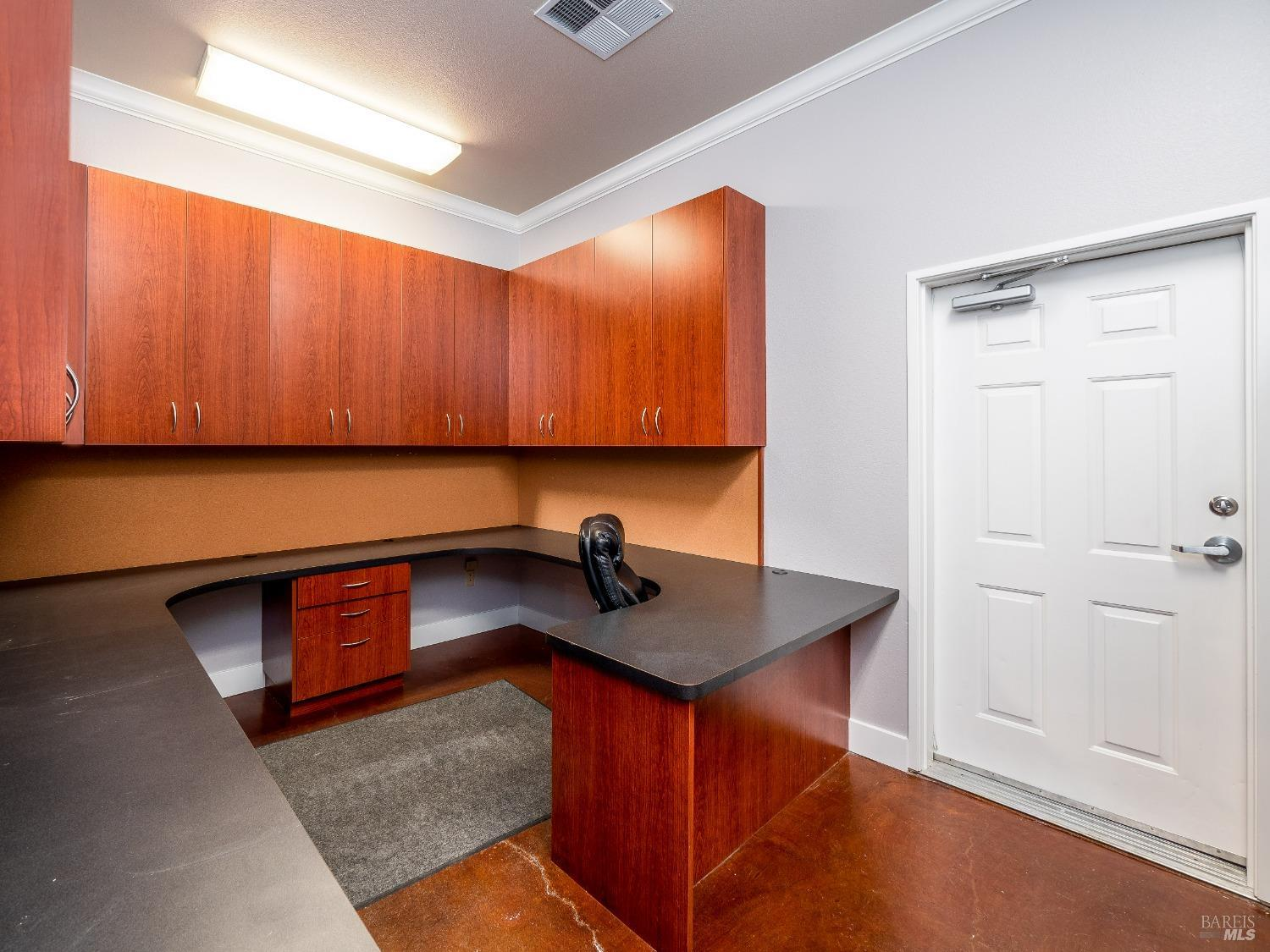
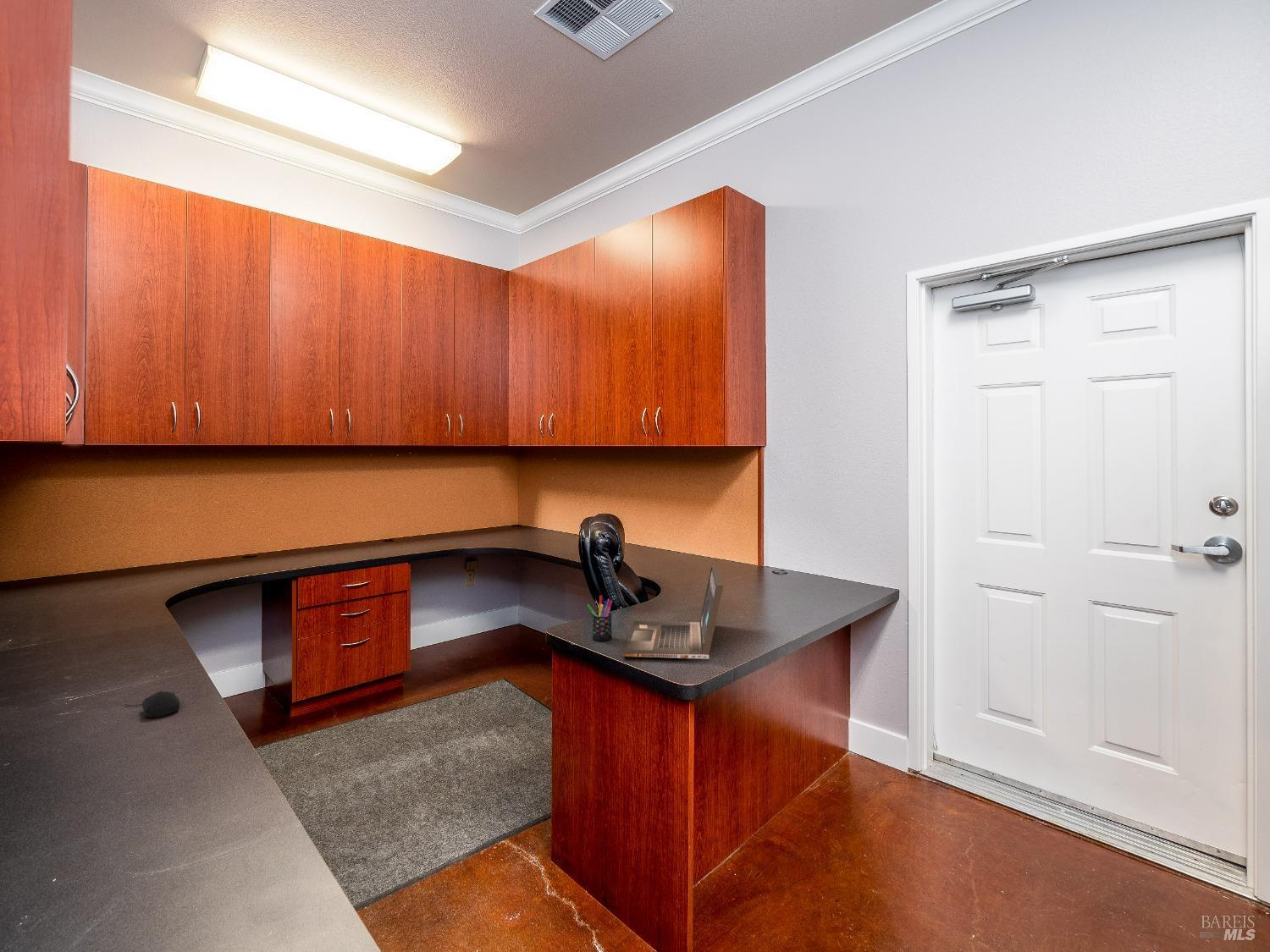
+ pen holder [586,595,613,641]
+ computer mouse [124,691,180,718]
+ laptop [621,564,724,659]
